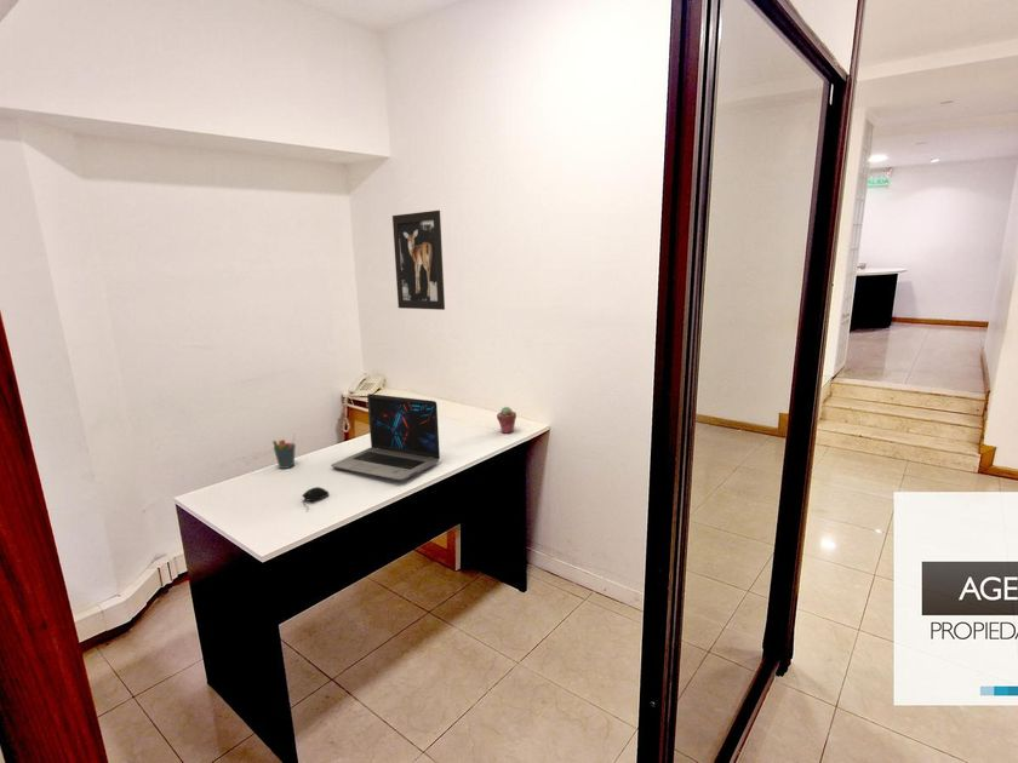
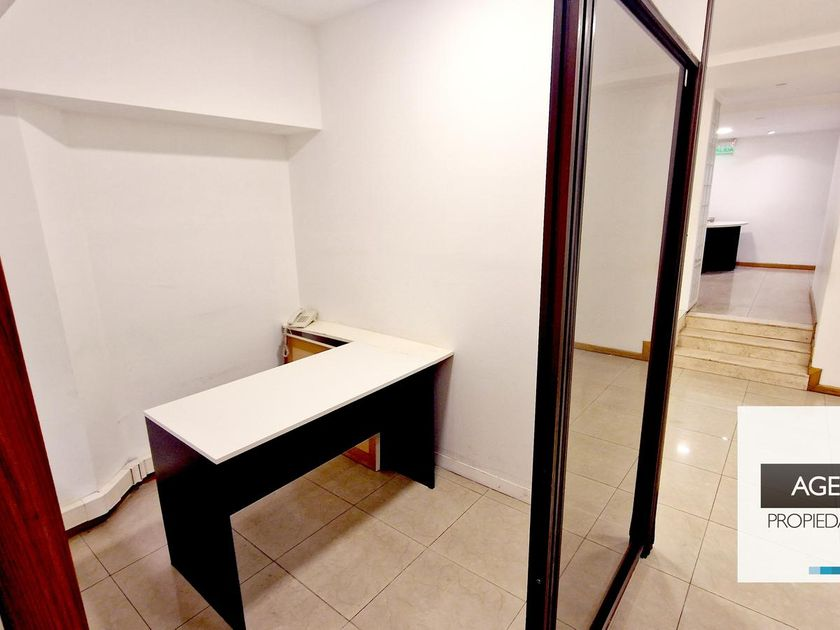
- wall art [391,210,446,311]
- pen holder [271,432,297,470]
- computer mouse [301,486,330,512]
- laptop [330,392,441,482]
- potted succulent [496,406,517,434]
